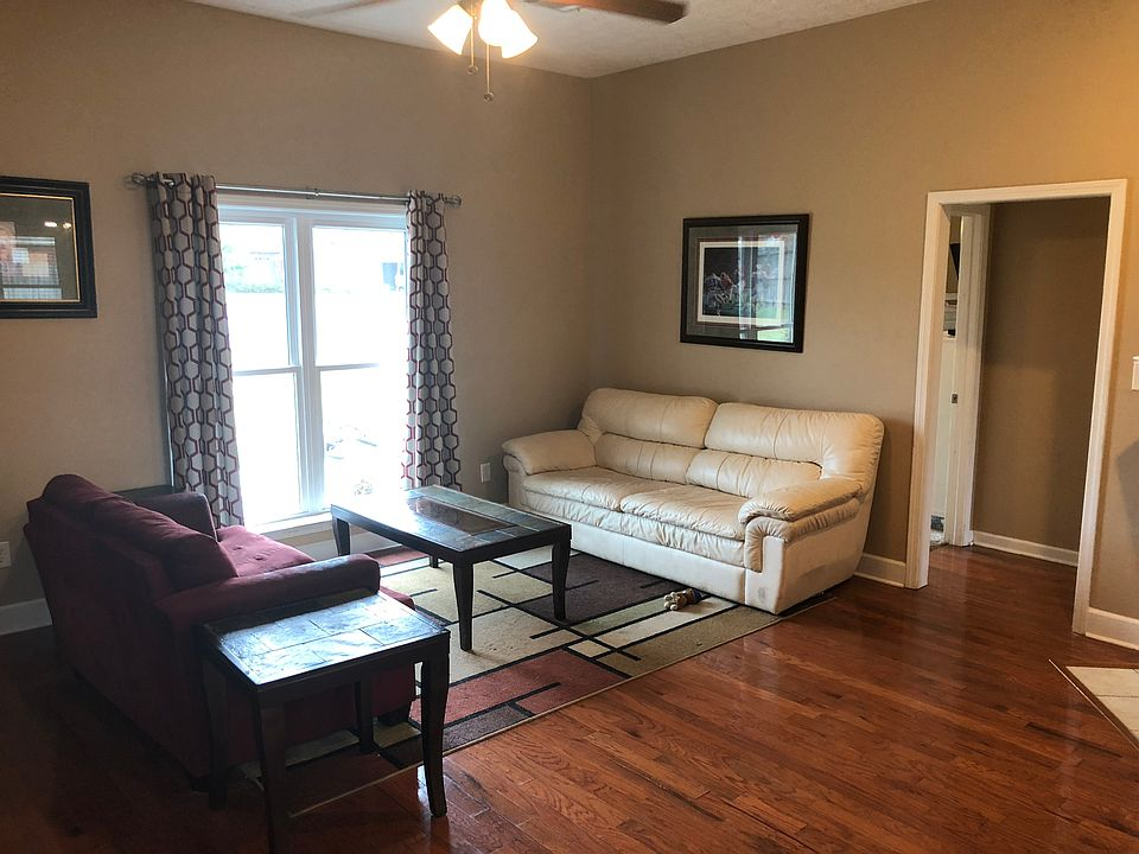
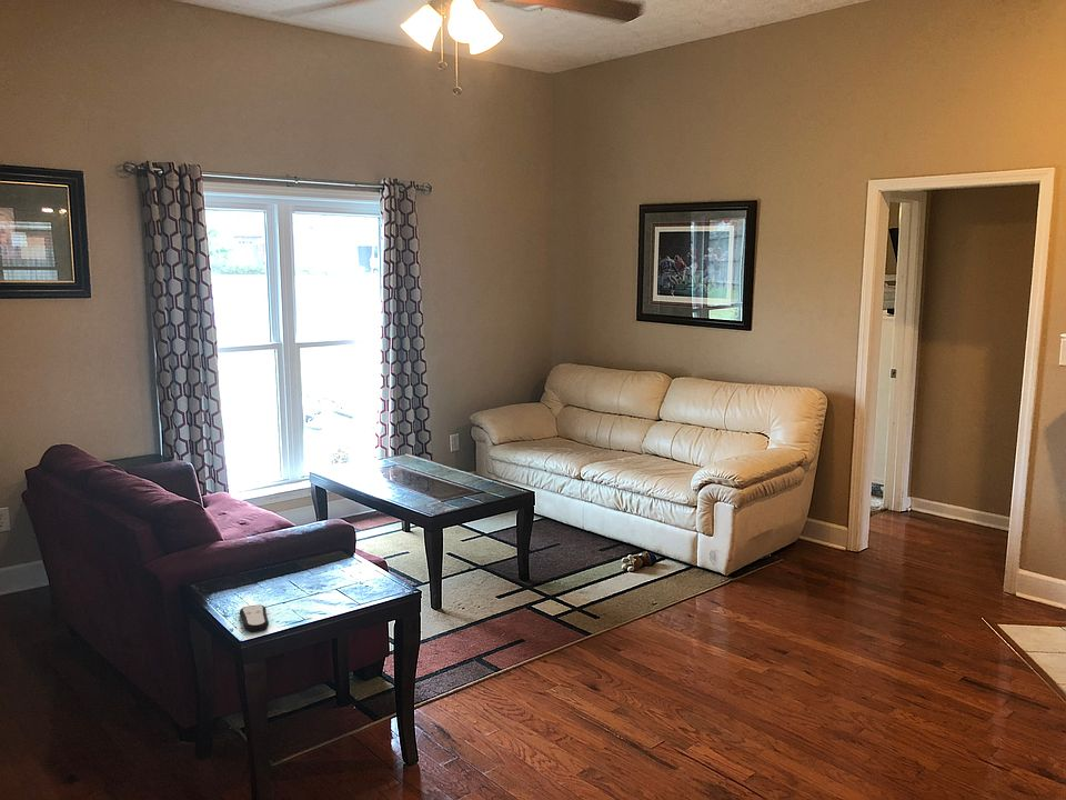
+ remote control [239,604,270,633]
